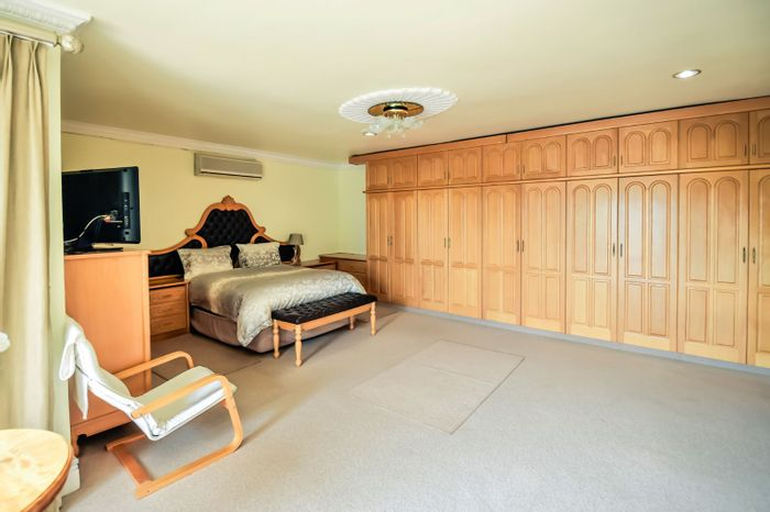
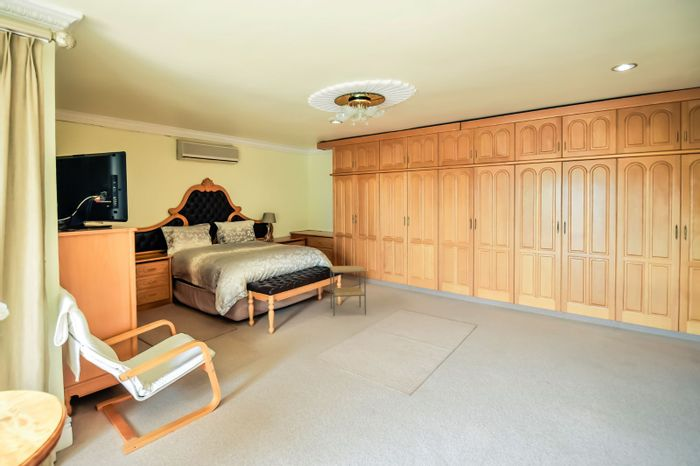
+ side table [329,265,367,317]
